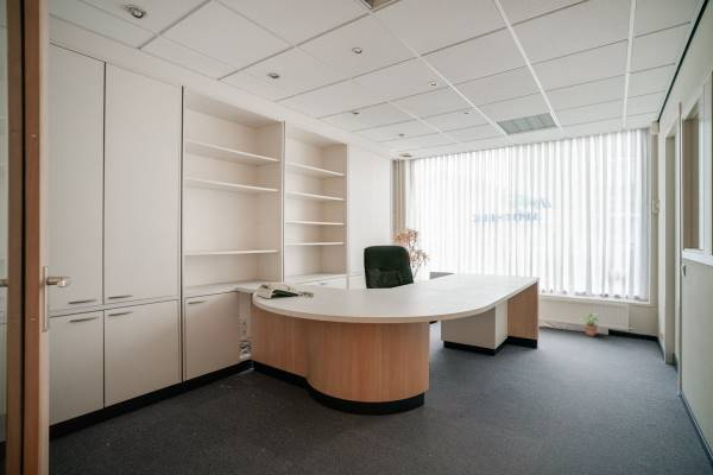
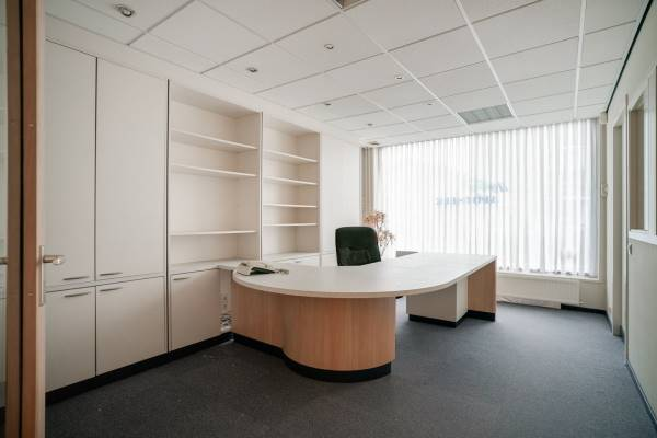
- potted plant [578,312,600,337]
